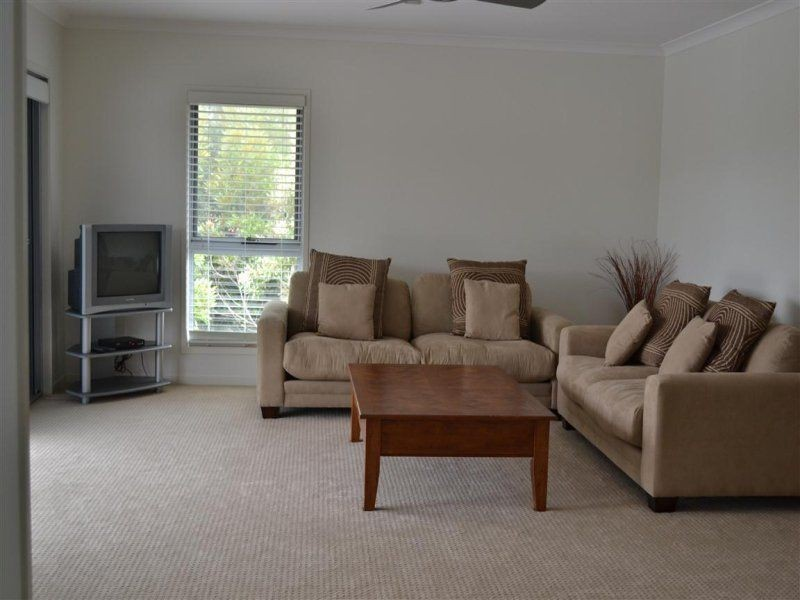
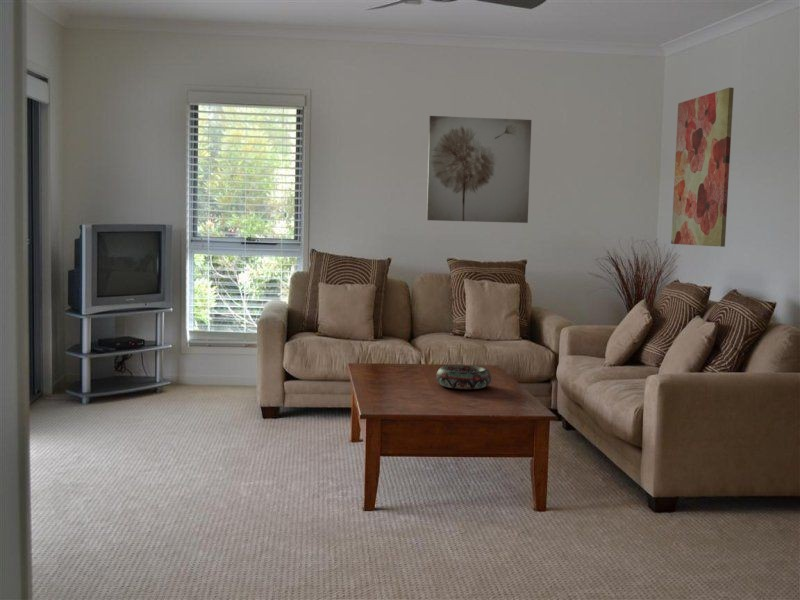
+ wall art [670,87,735,248]
+ decorative bowl [435,364,492,390]
+ wall art [426,115,533,224]
